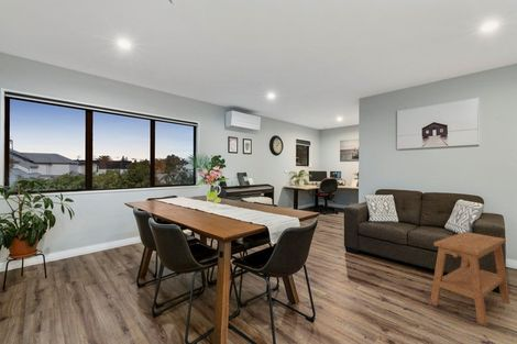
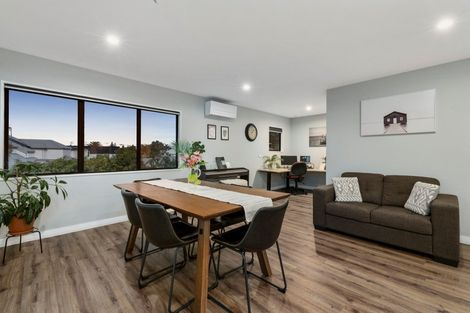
- side table [429,231,510,328]
